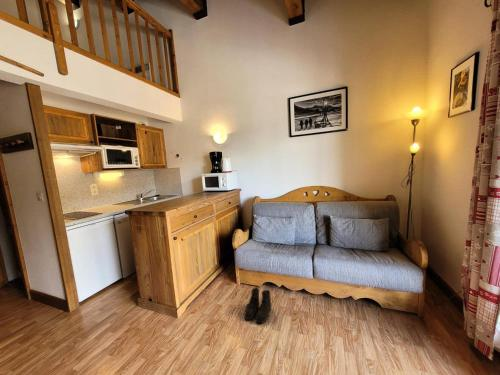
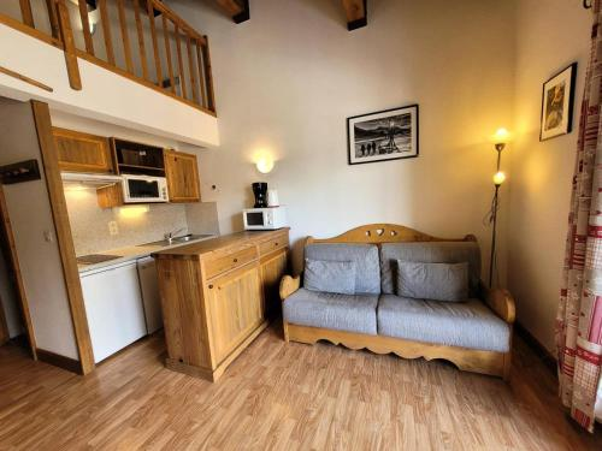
- boots [243,286,272,324]
